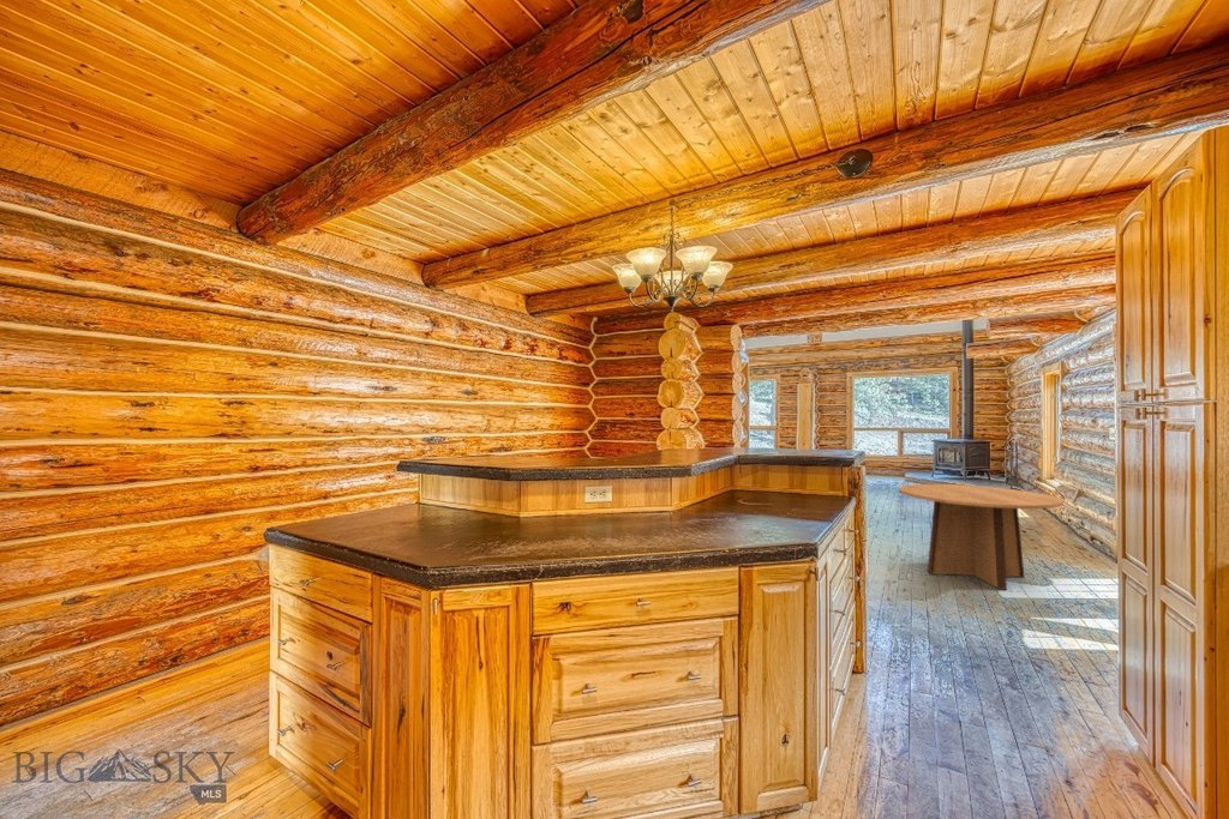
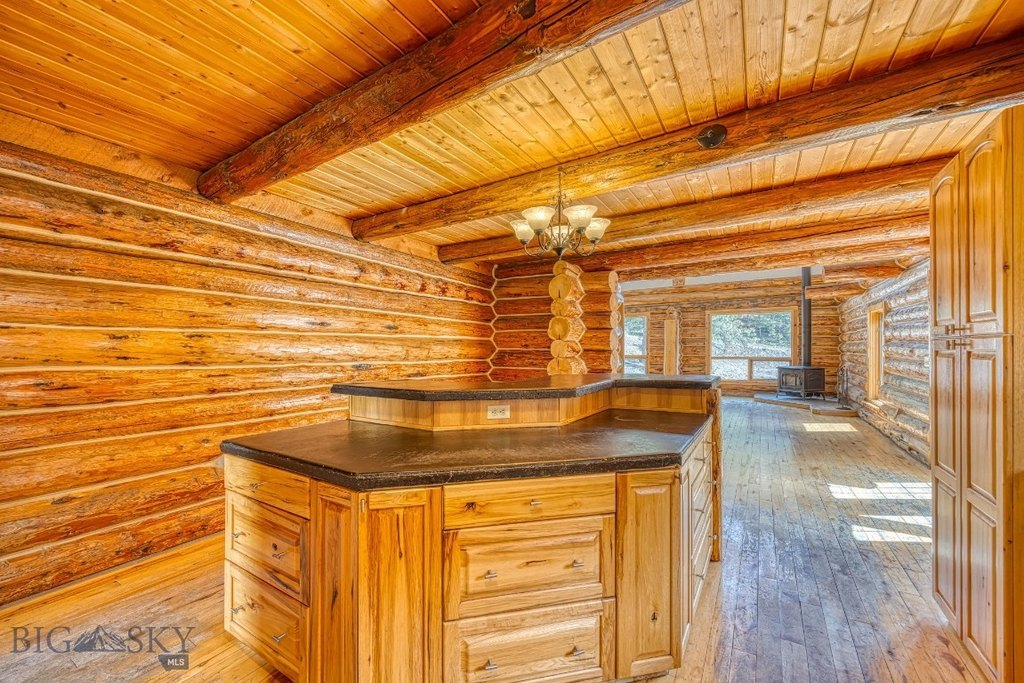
- dining table [898,483,1065,591]
